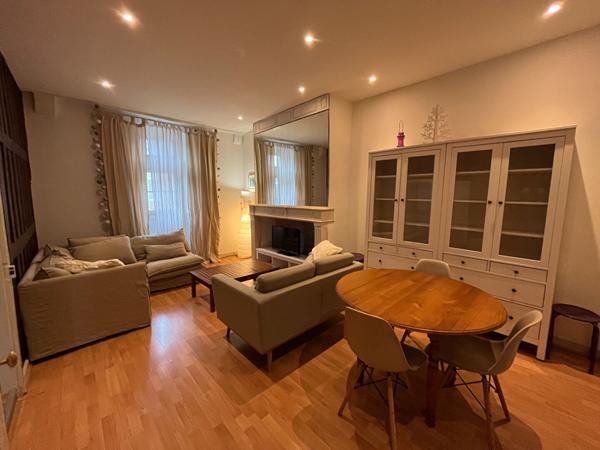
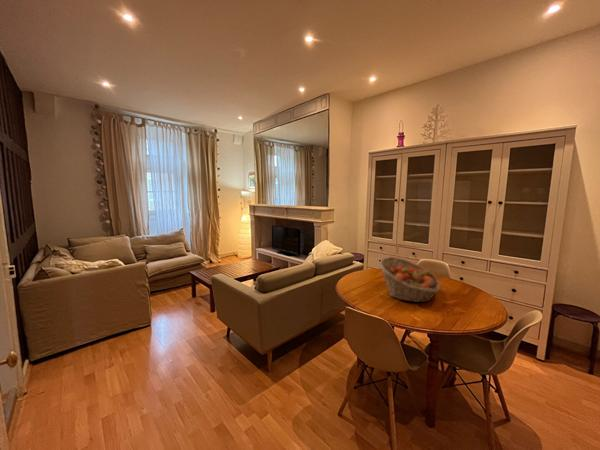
+ fruit basket [378,256,441,303]
